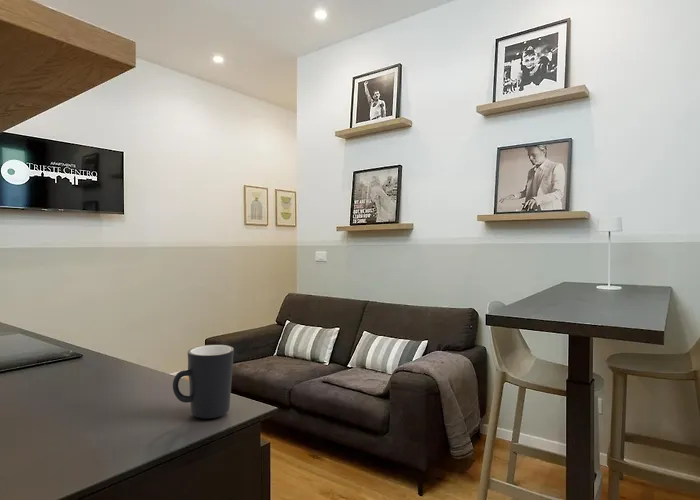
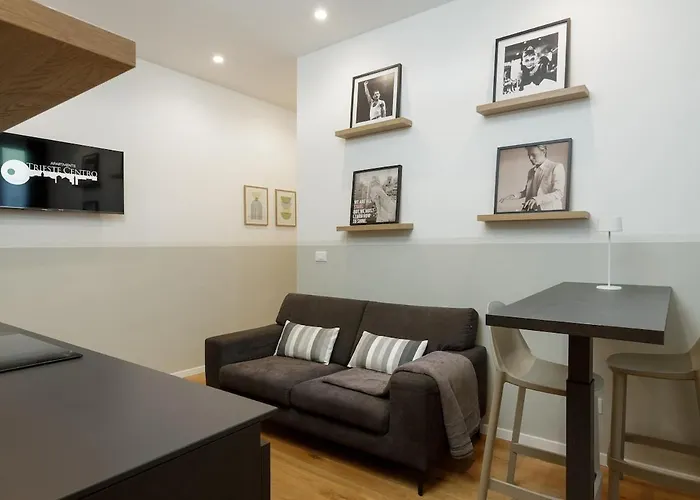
- mug [172,344,235,420]
